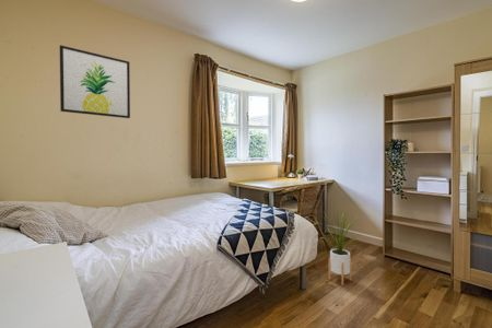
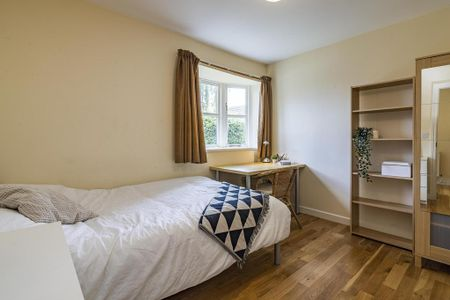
- wall art [59,44,131,119]
- house plant [321,204,362,286]
